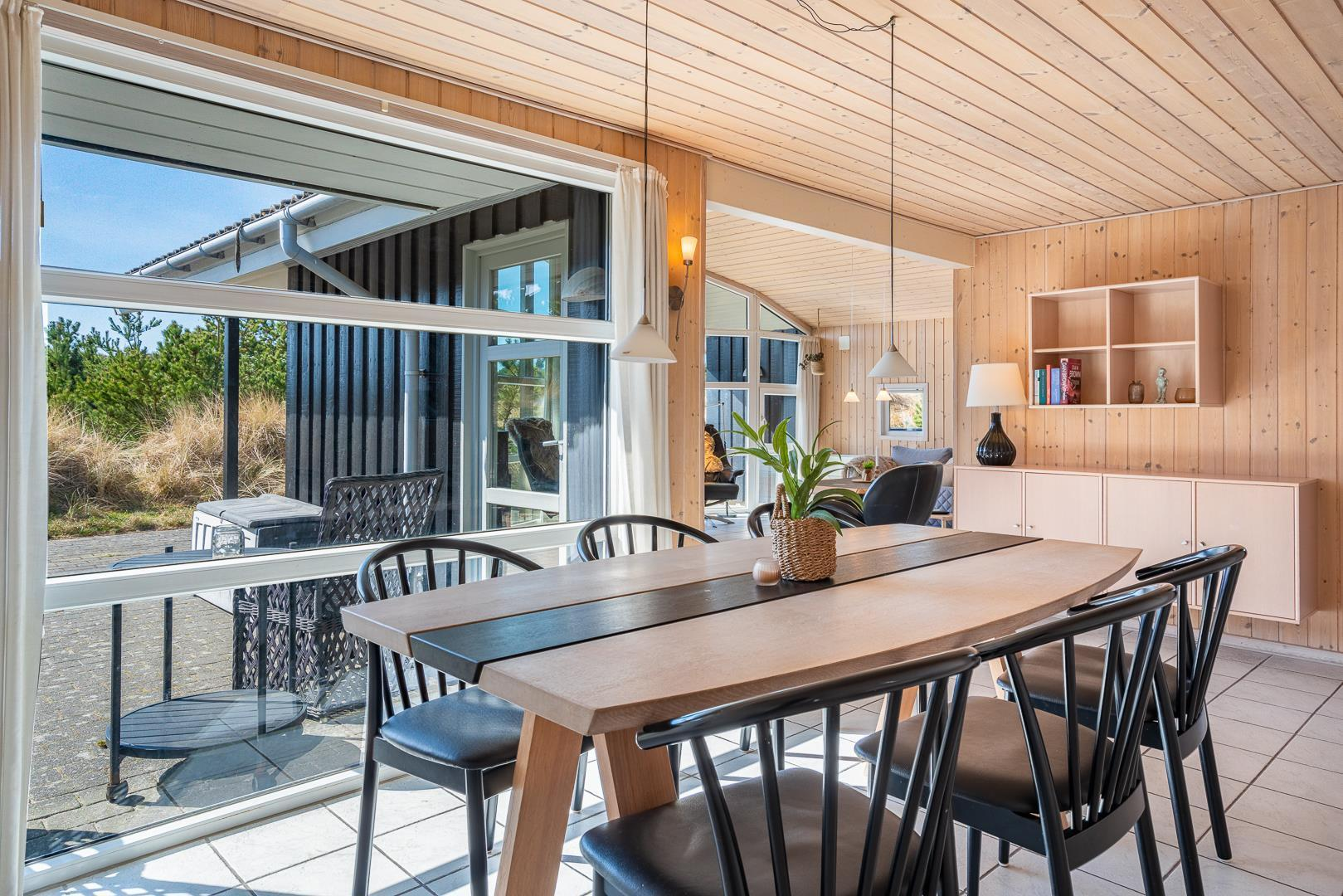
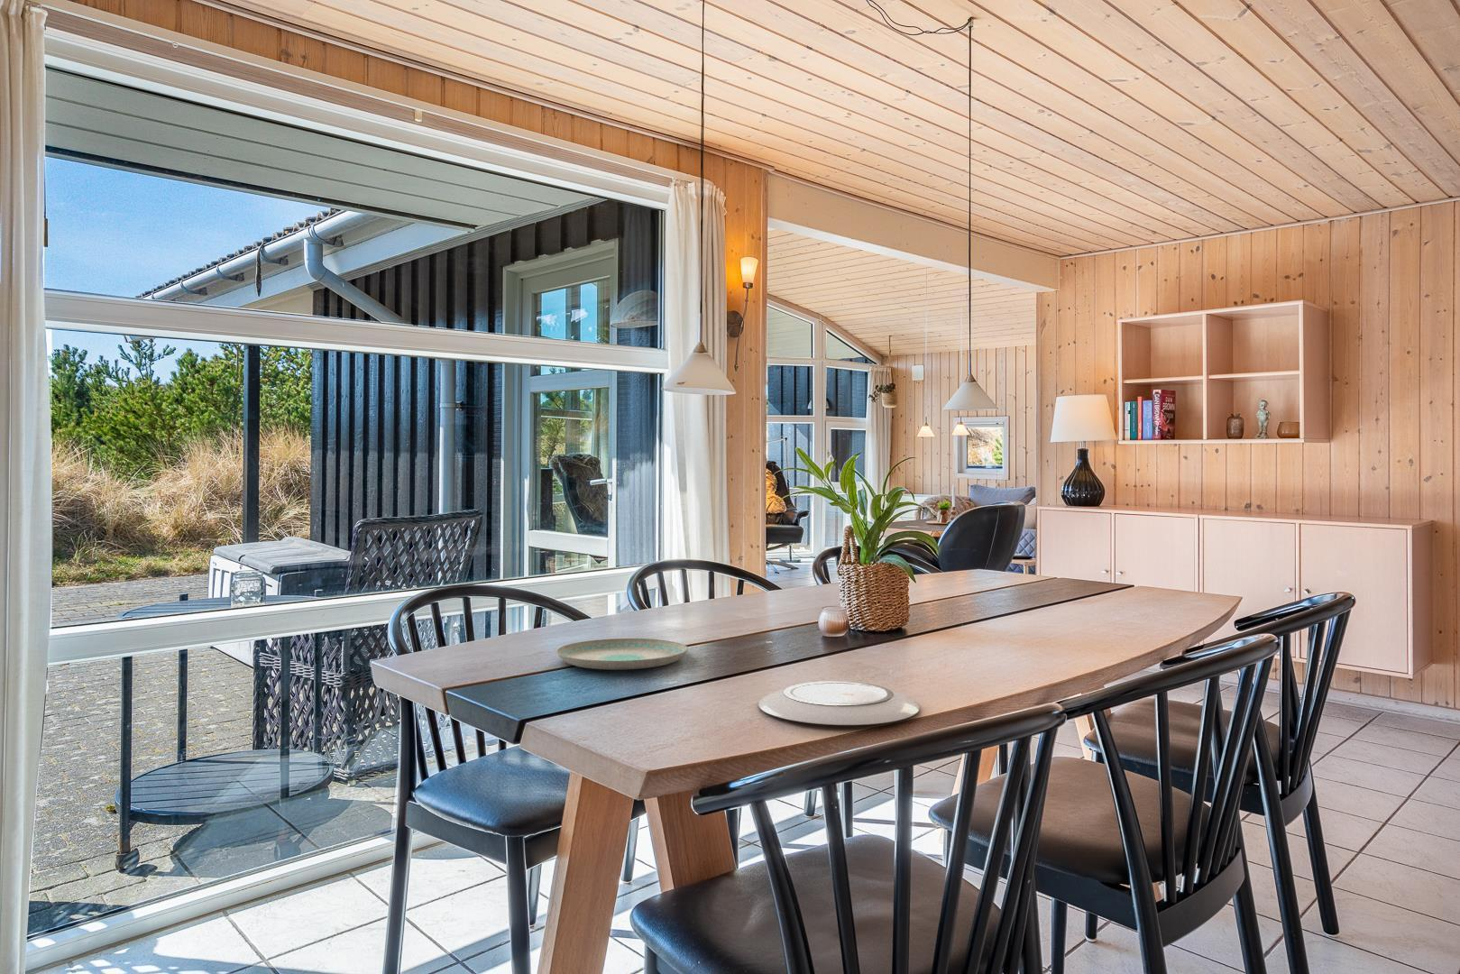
+ plate [556,638,689,671]
+ plate [758,680,921,726]
